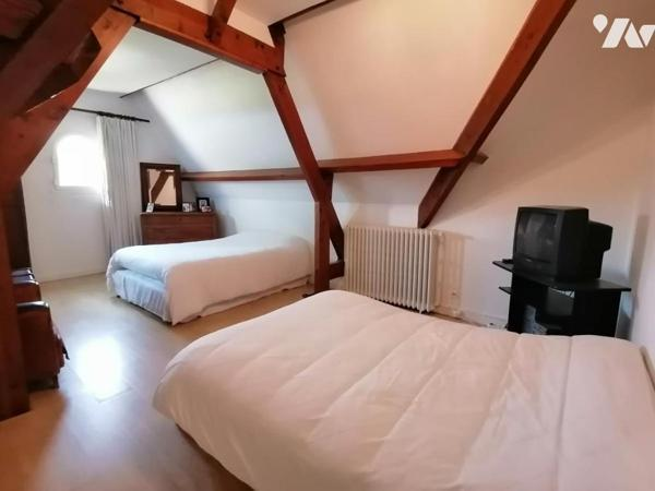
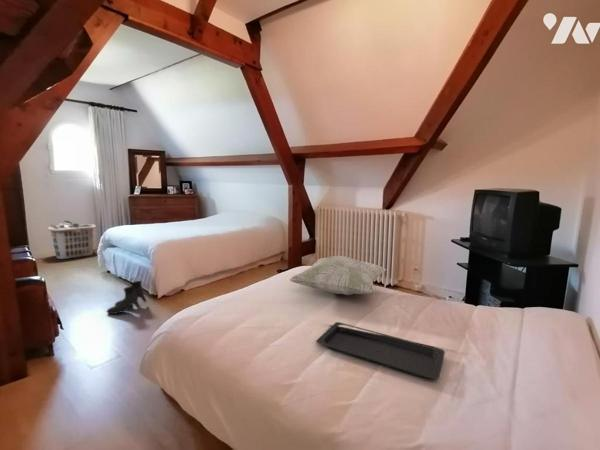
+ clothes hamper [47,220,97,260]
+ decorative pillow [289,255,387,296]
+ boots [105,280,148,315]
+ serving tray [315,321,446,380]
